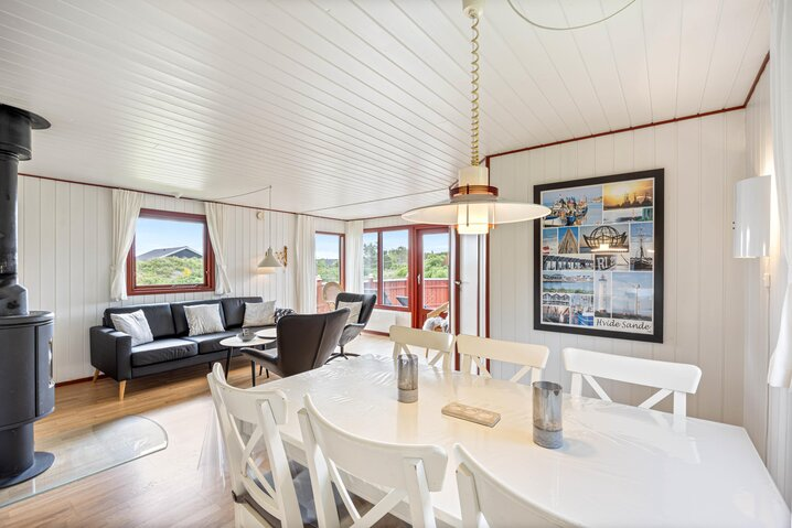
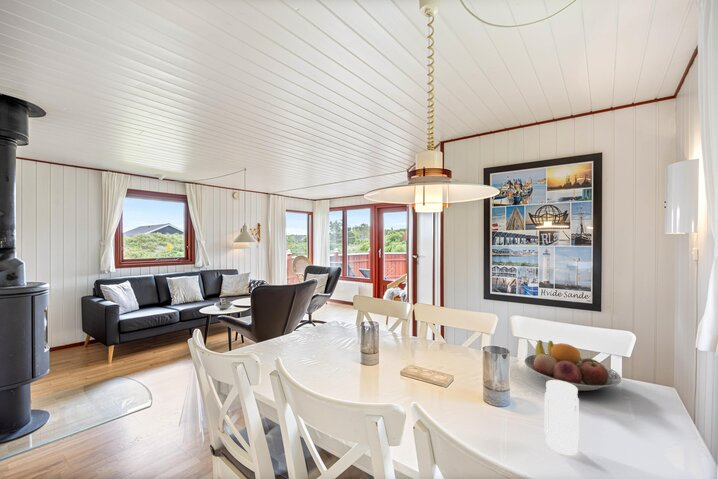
+ jar [544,380,580,455]
+ fruit bowl [523,339,622,392]
